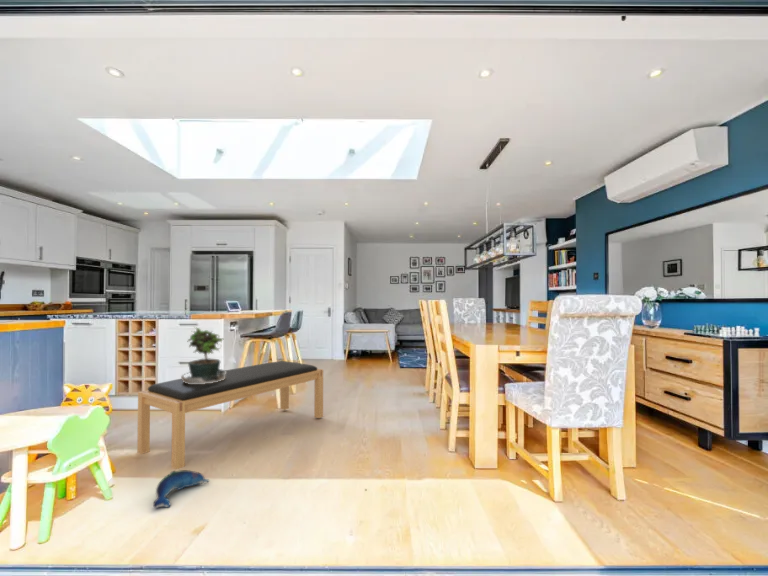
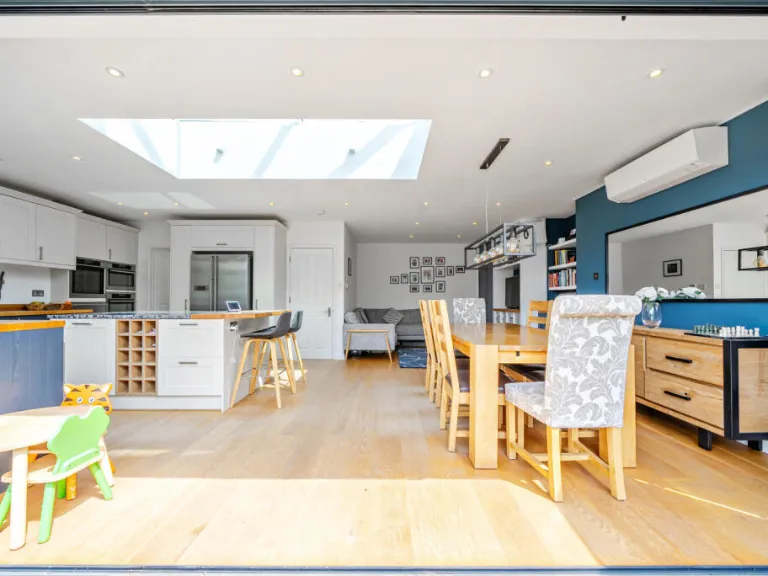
- bench [136,360,324,470]
- potted plant [180,326,226,384]
- plush toy [152,469,210,509]
